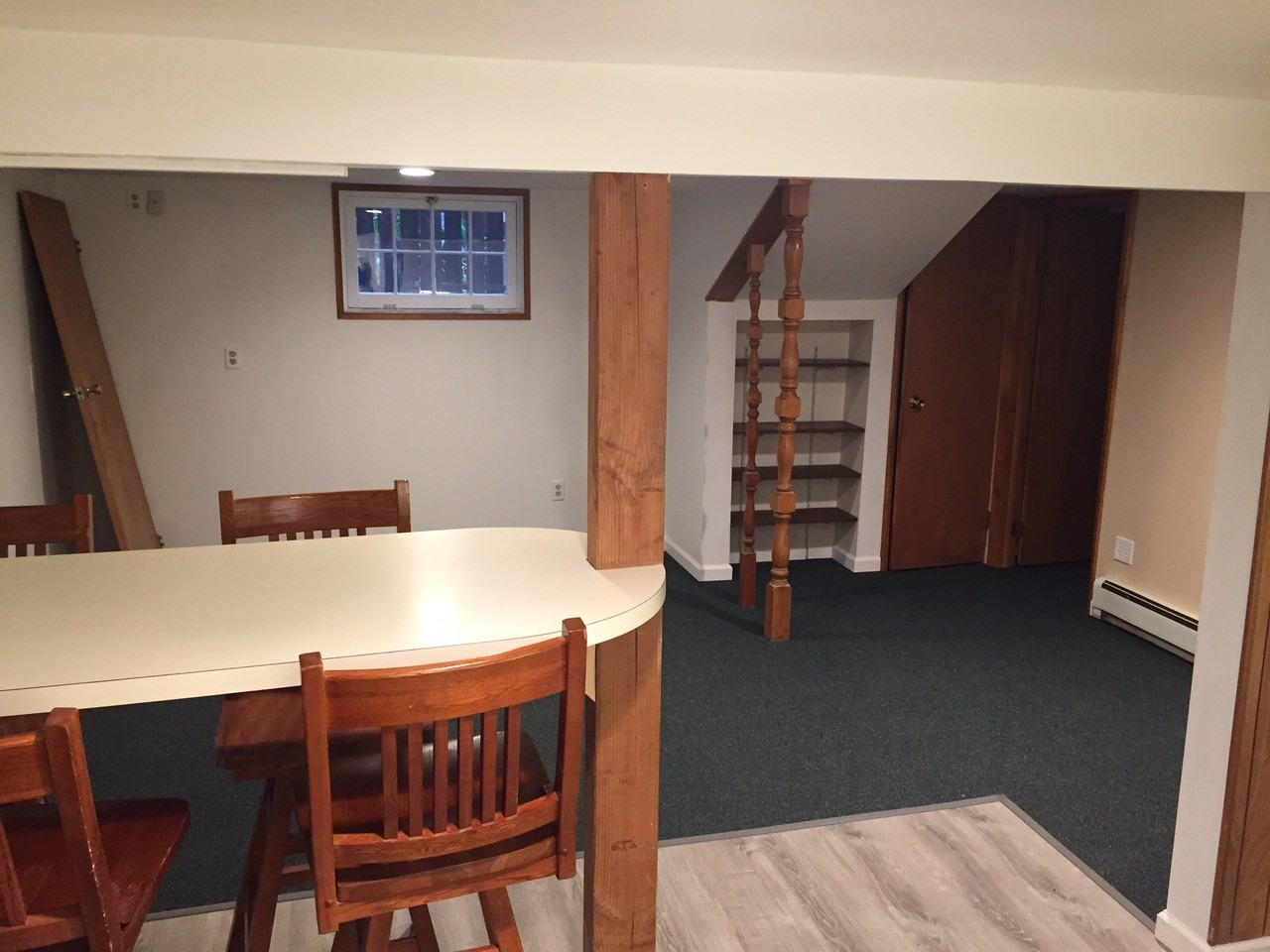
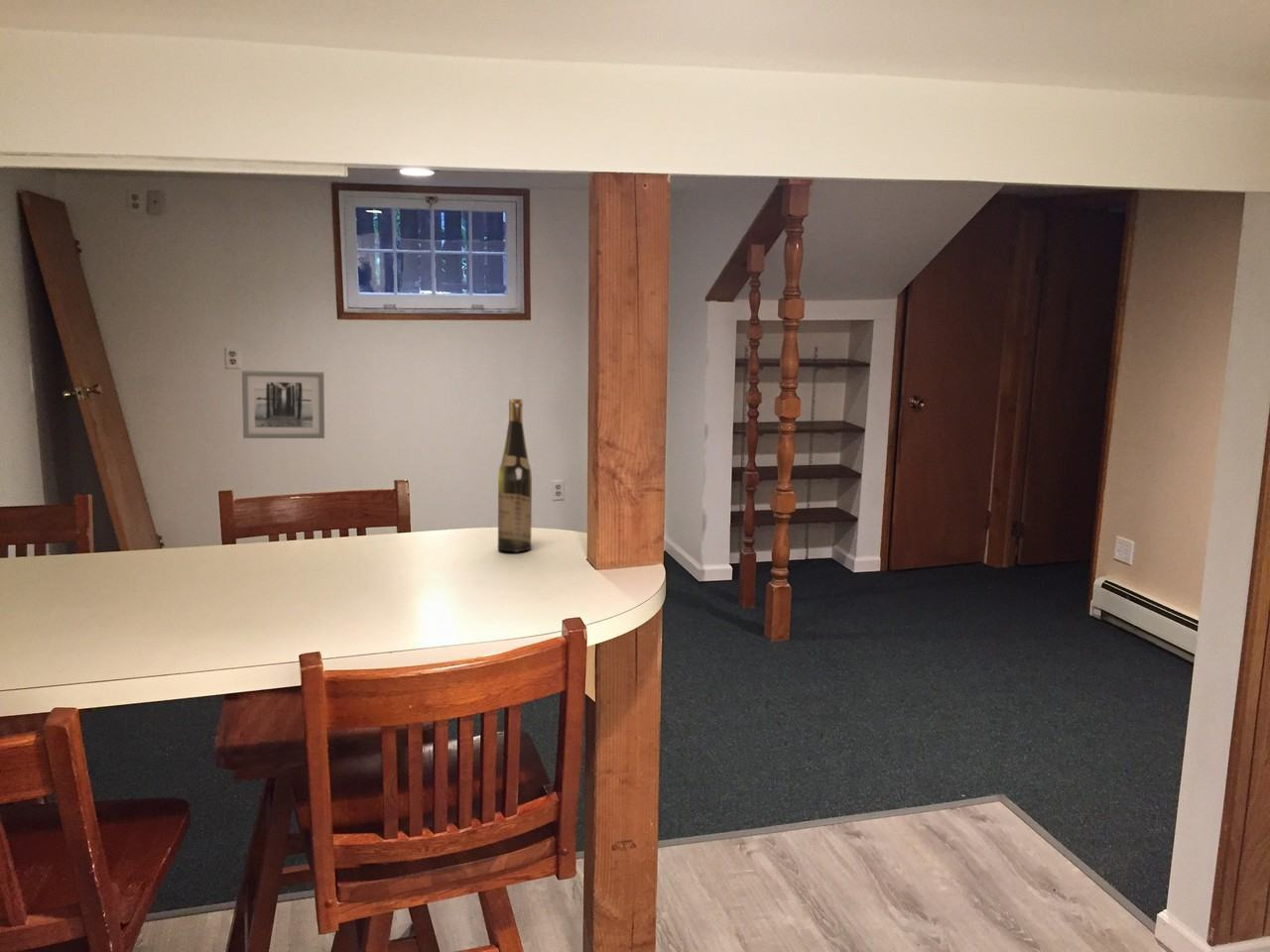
+ wine bottle [497,398,533,552]
+ wall art [241,370,325,439]
